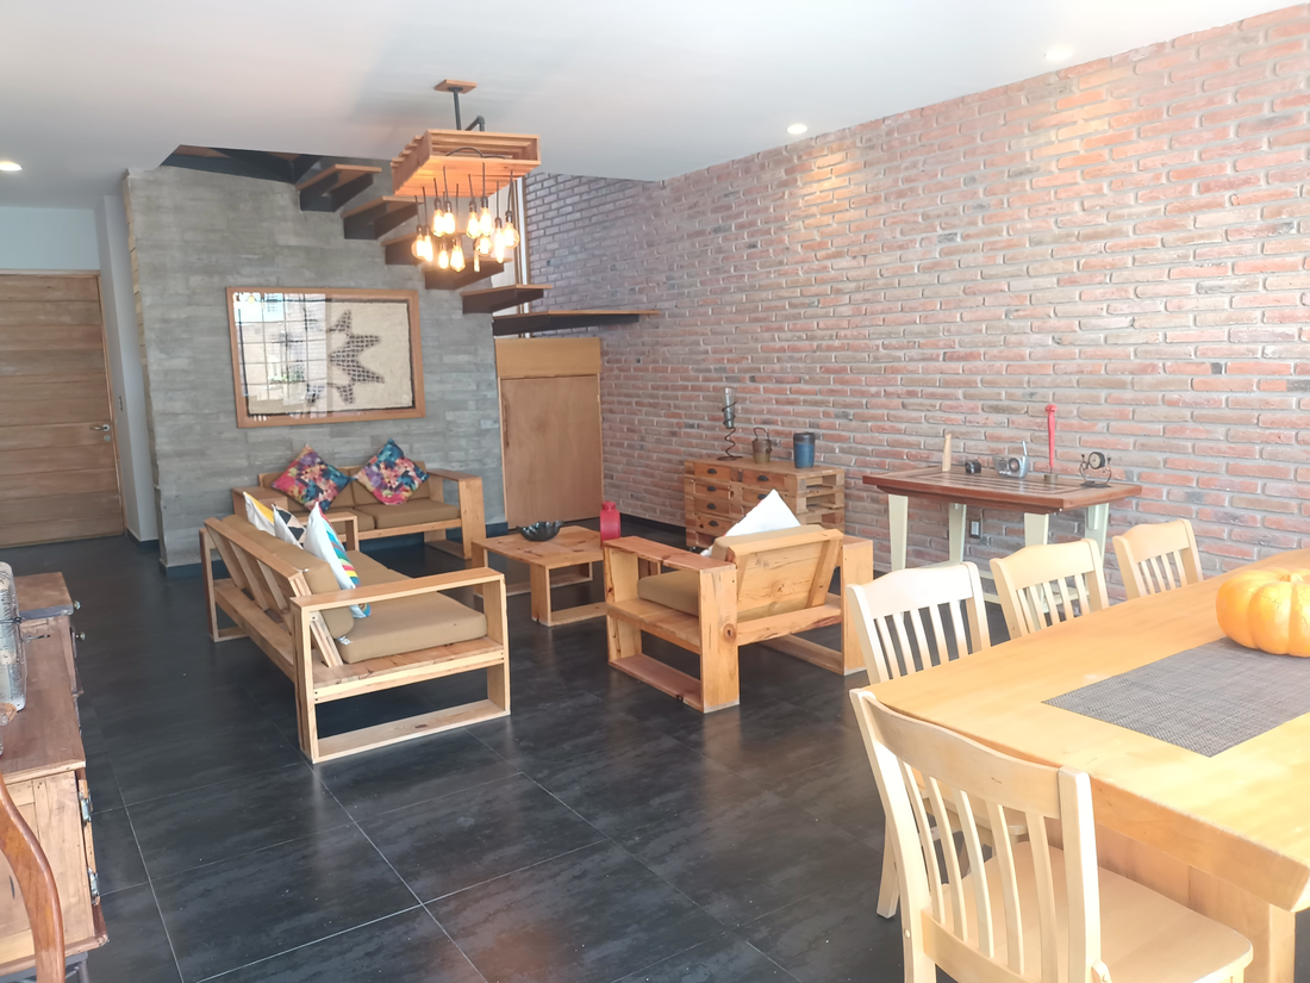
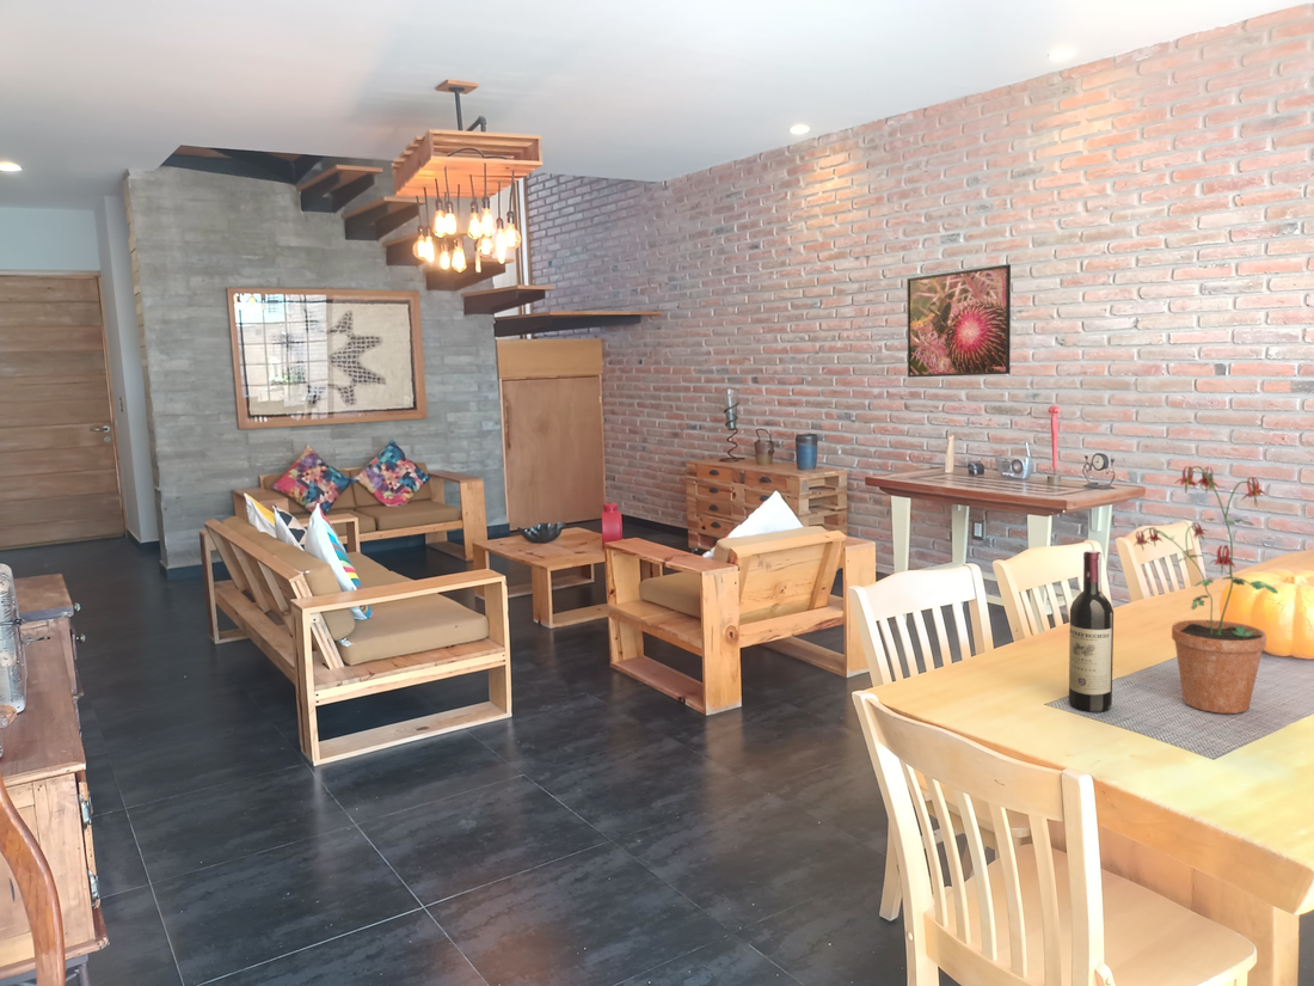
+ potted plant [1134,465,1279,715]
+ wine bottle [1068,550,1115,714]
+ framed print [905,263,1012,379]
